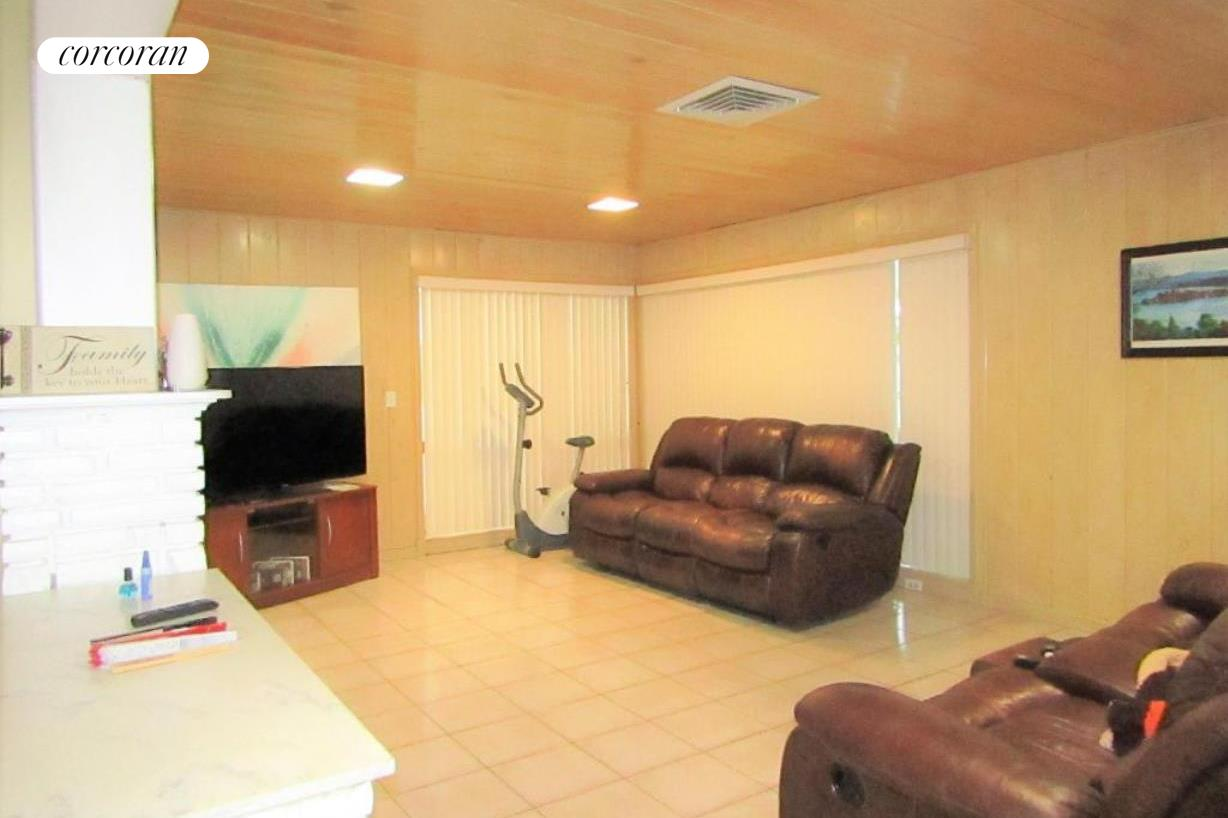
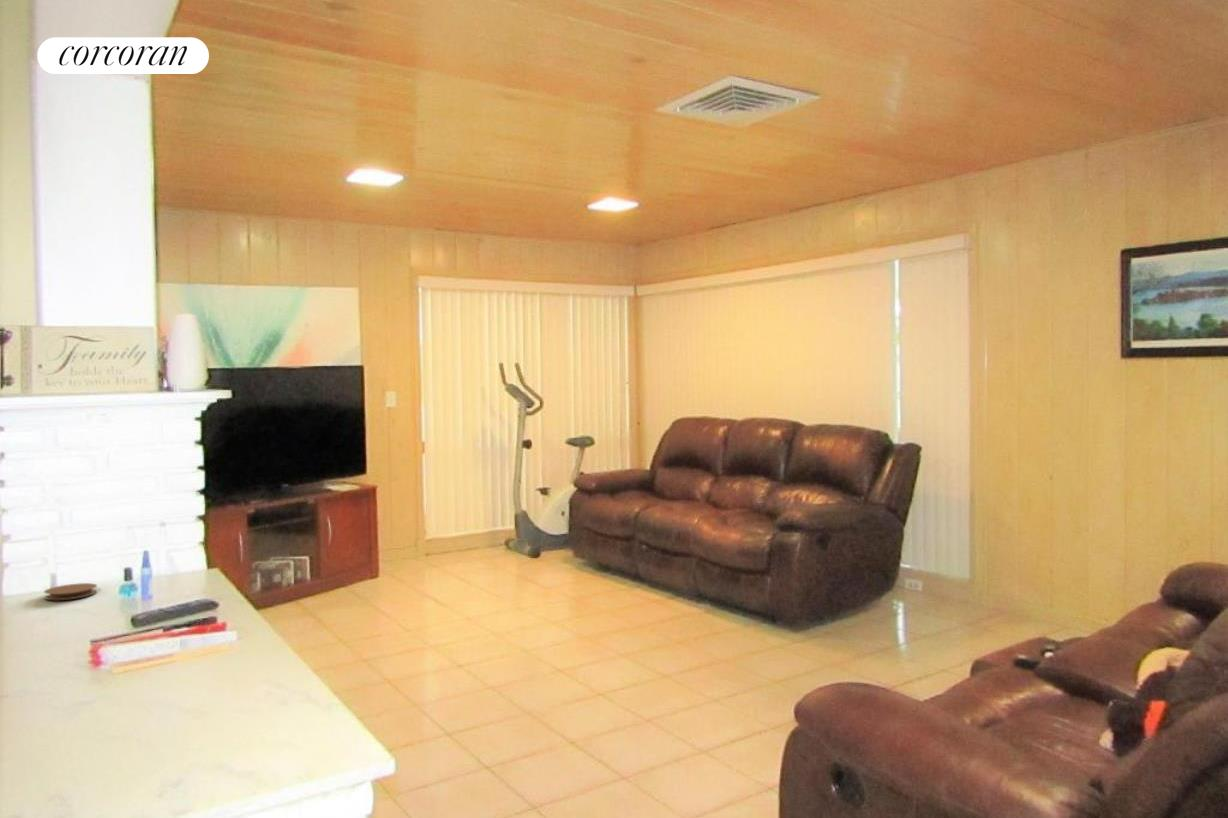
+ coaster [43,582,98,601]
